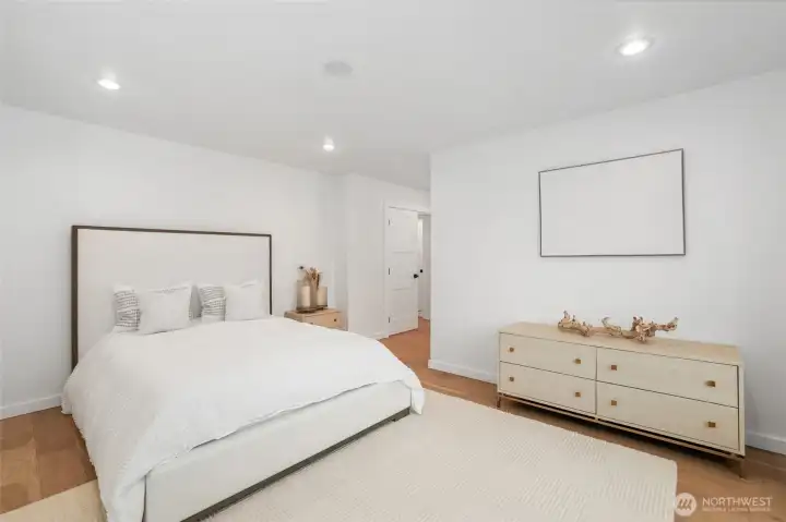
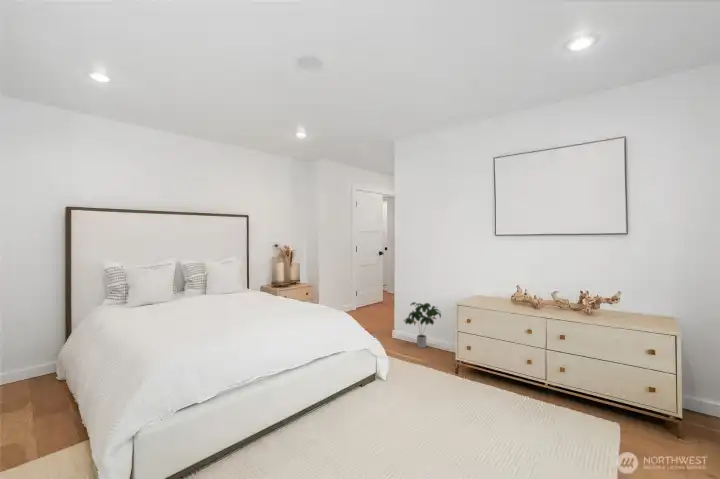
+ potted plant [403,301,442,349]
